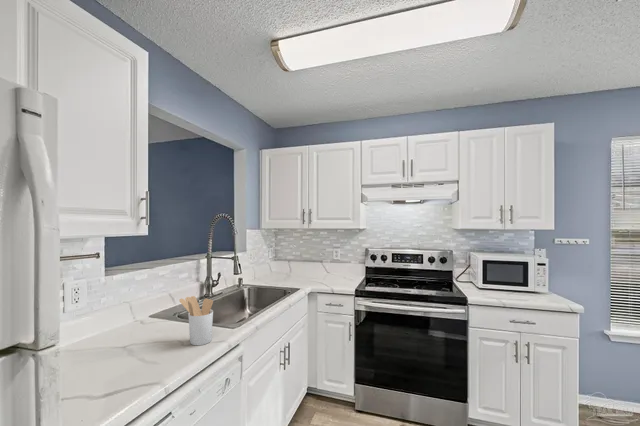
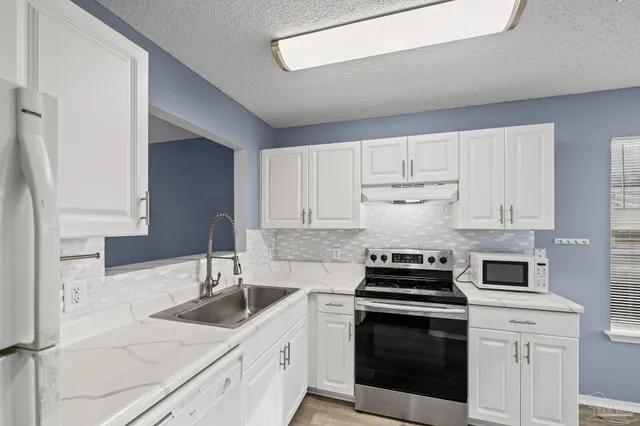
- utensil holder [178,295,214,346]
